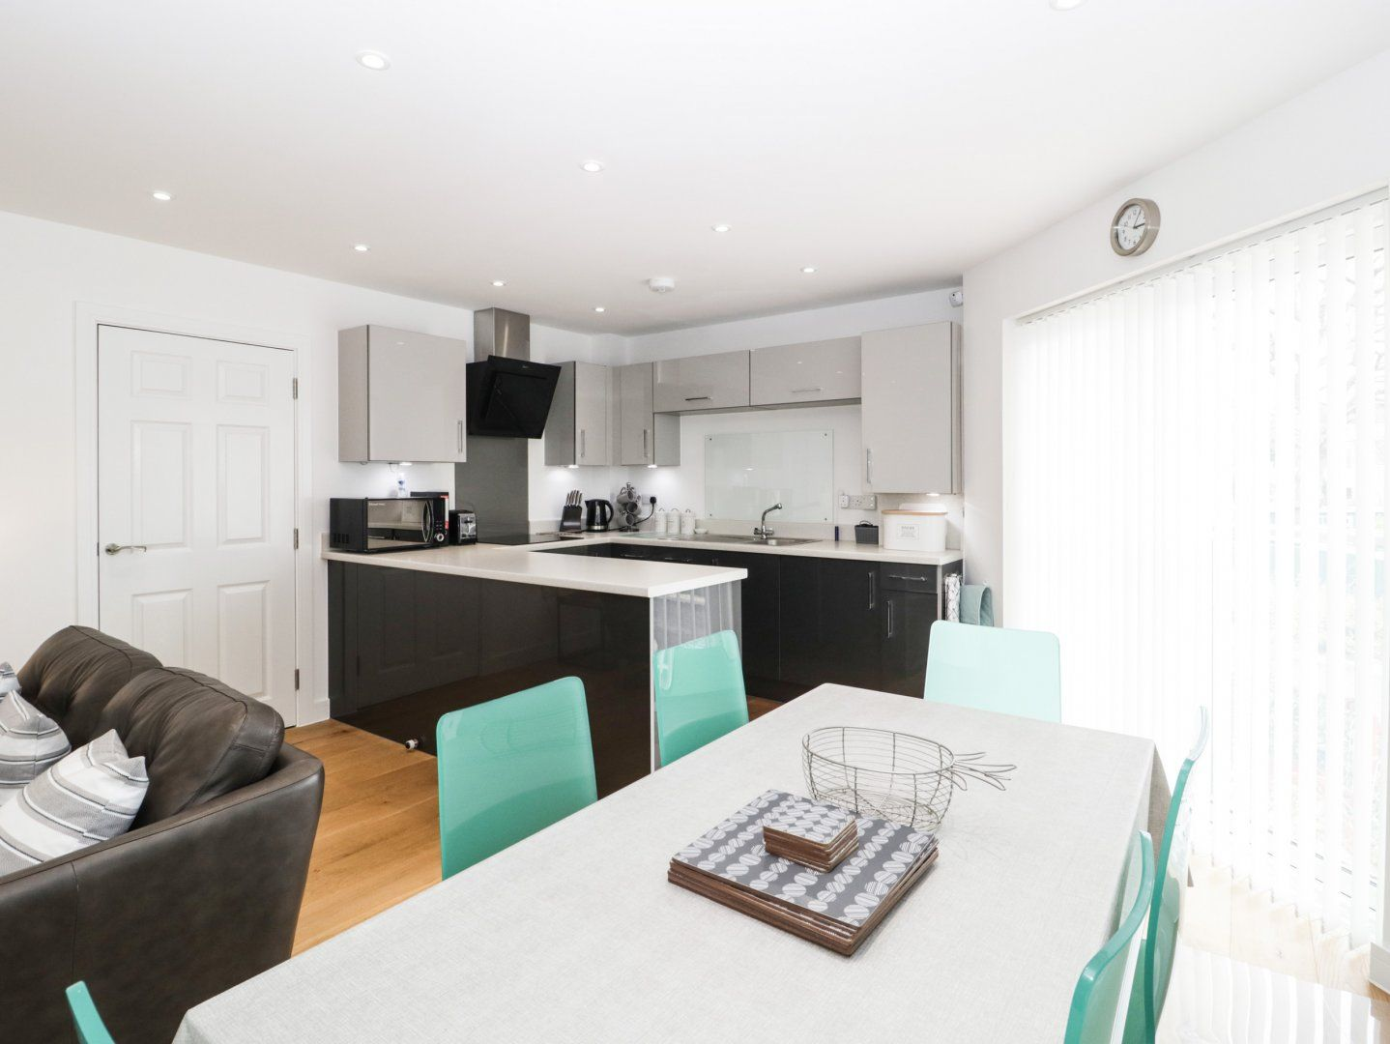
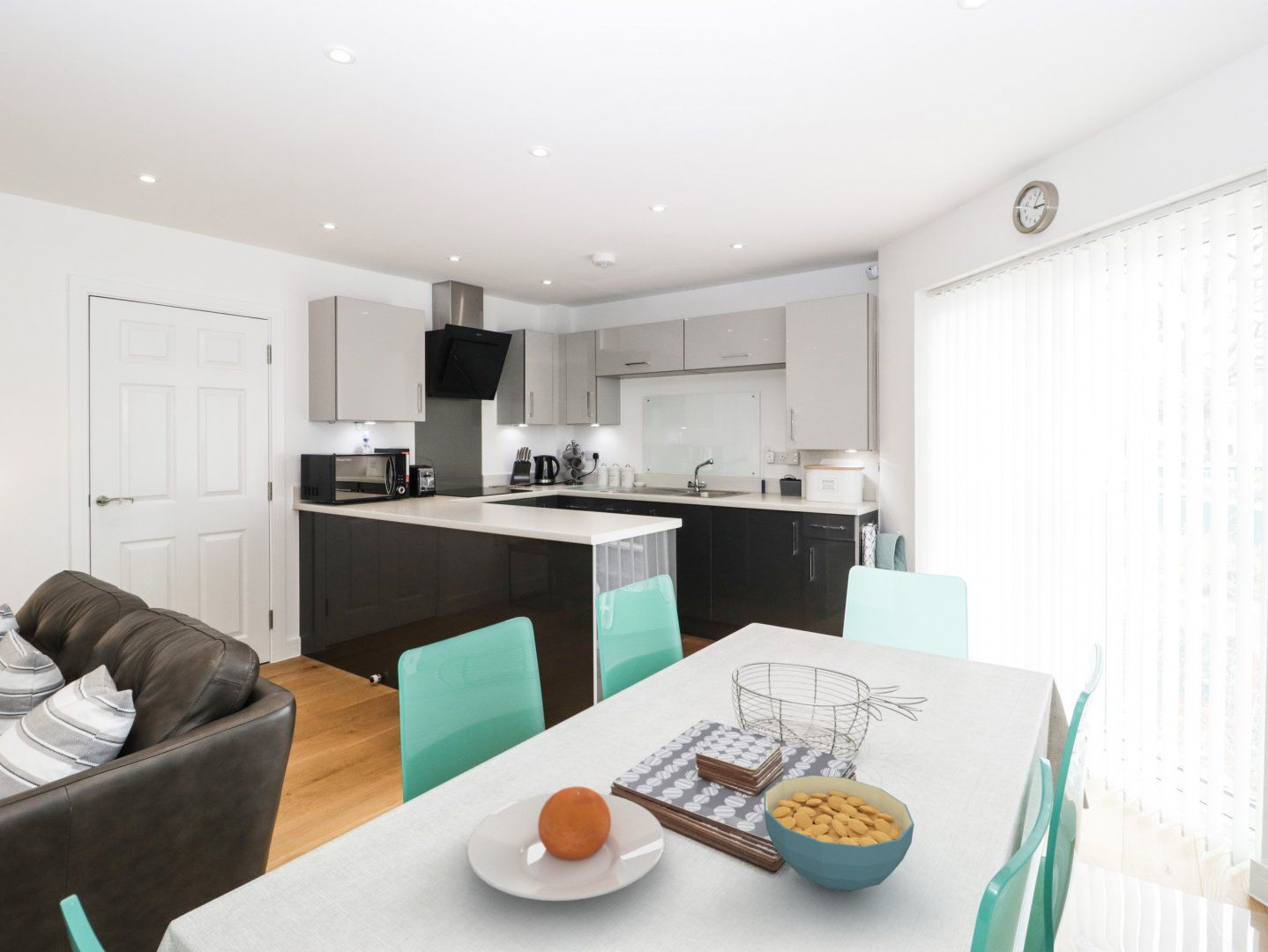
+ cereal bowl [763,774,915,892]
+ plate [466,785,666,902]
